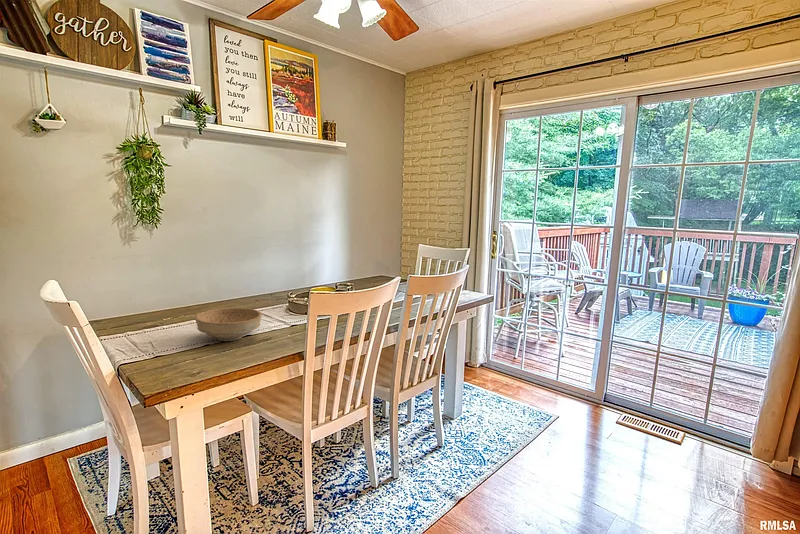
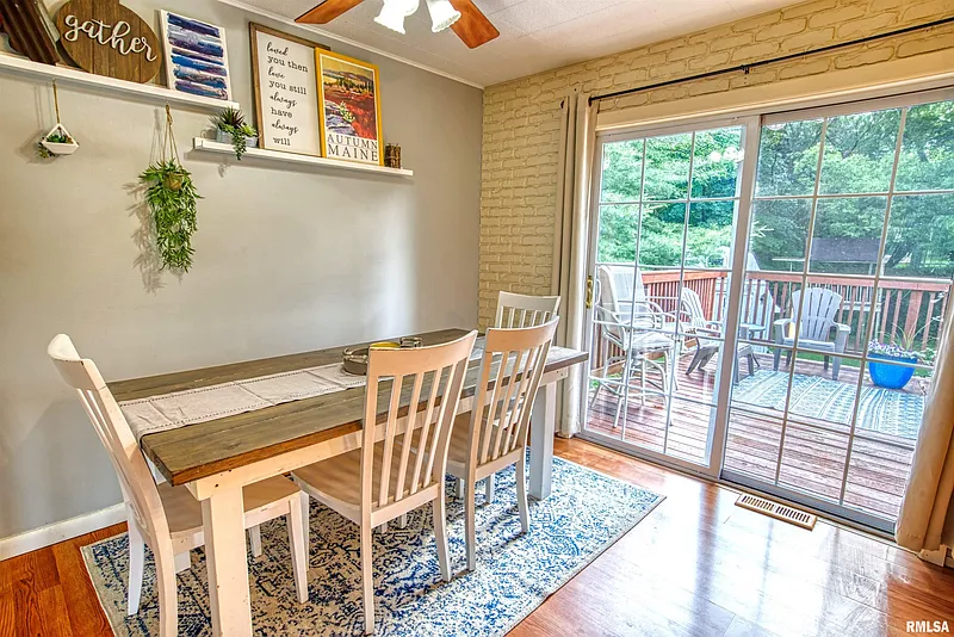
- bowl [194,307,263,342]
